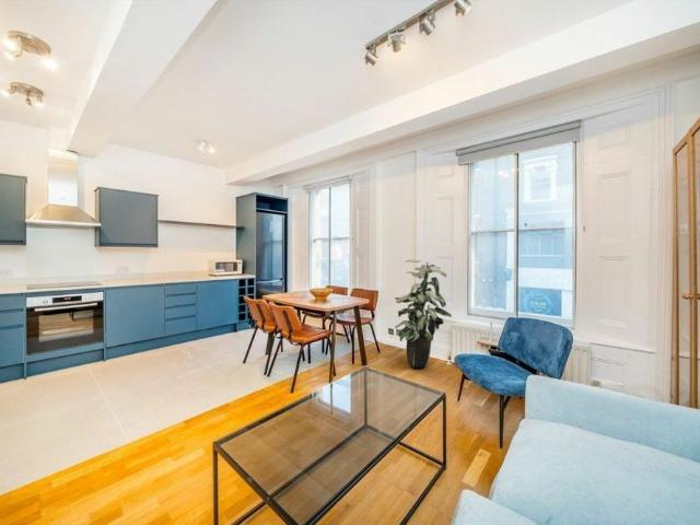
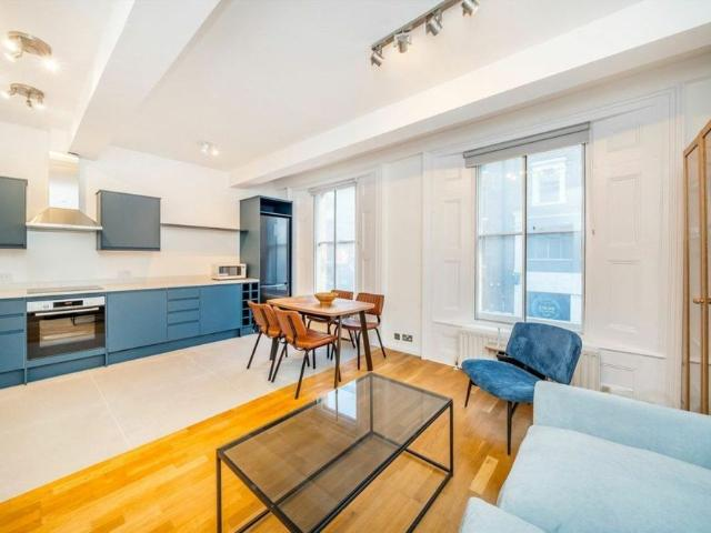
- indoor plant [394,258,453,369]
